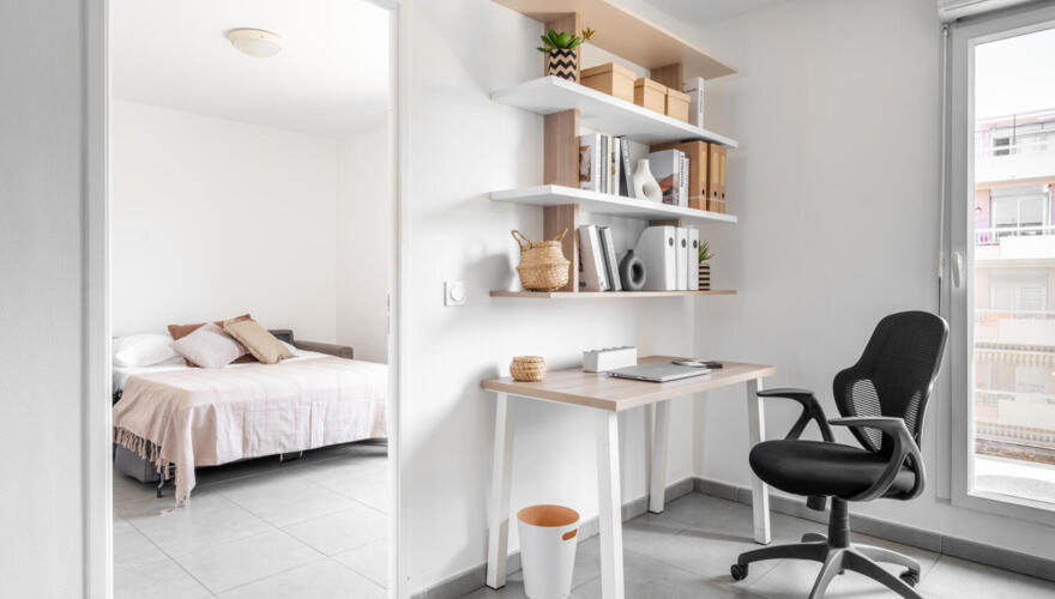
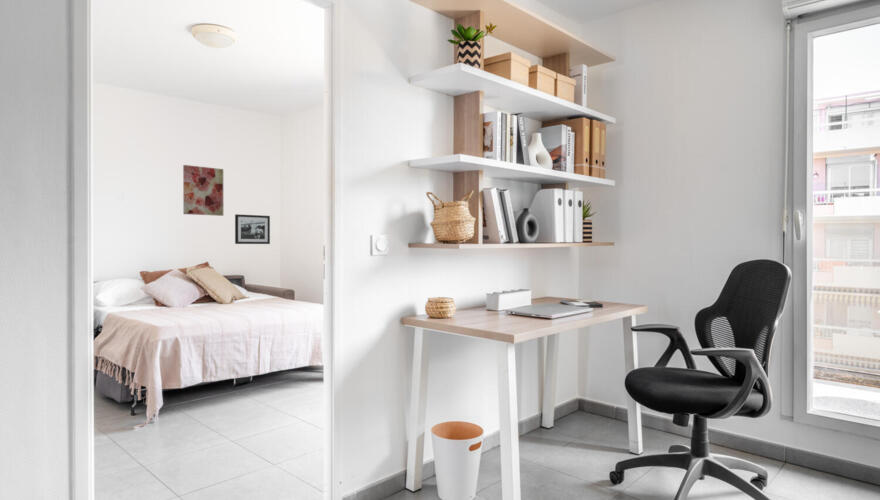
+ picture frame [234,213,271,245]
+ wall art [182,164,224,217]
